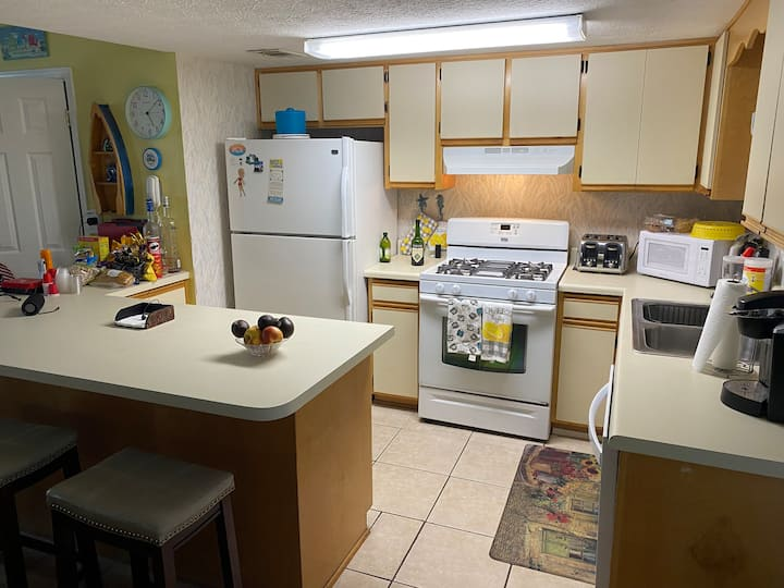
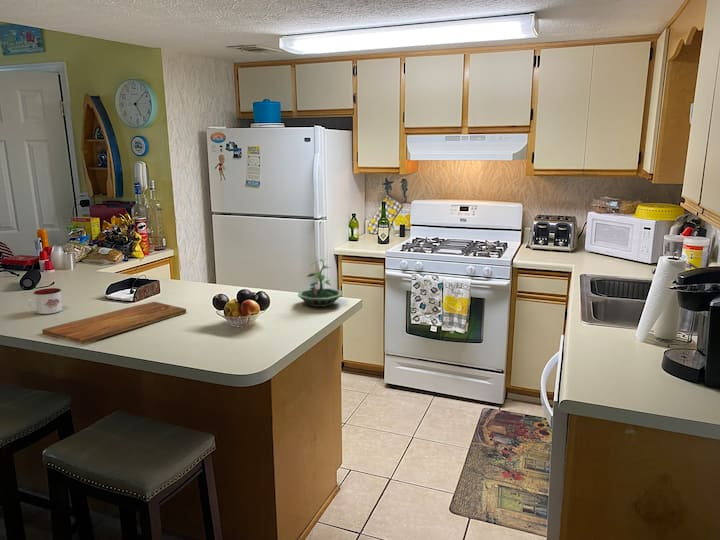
+ terrarium [297,259,343,308]
+ cutting board [41,301,187,345]
+ mug [27,287,63,315]
